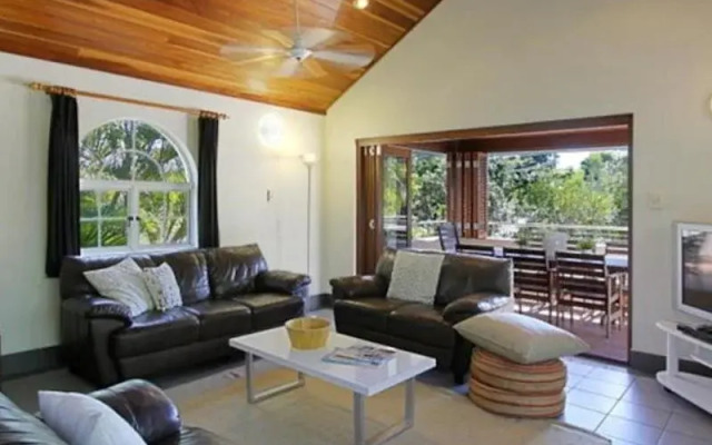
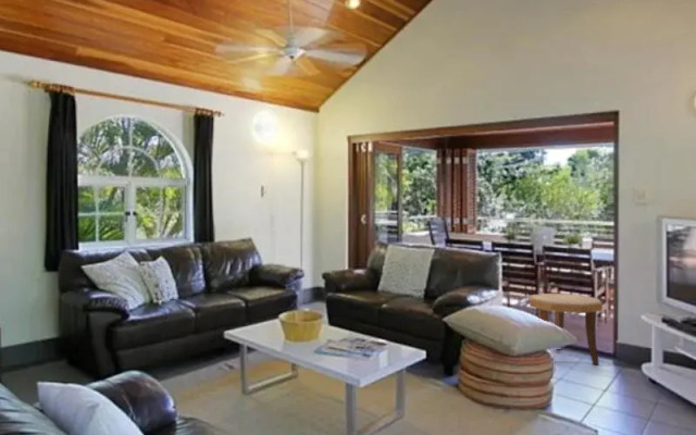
+ side table [529,293,604,365]
